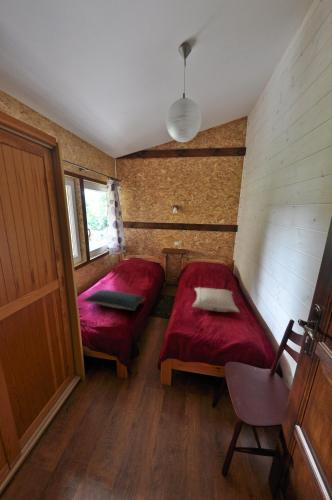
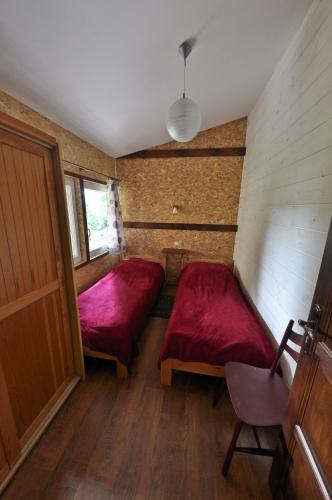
- pillow [191,286,240,313]
- pillow [82,289,146,311]
